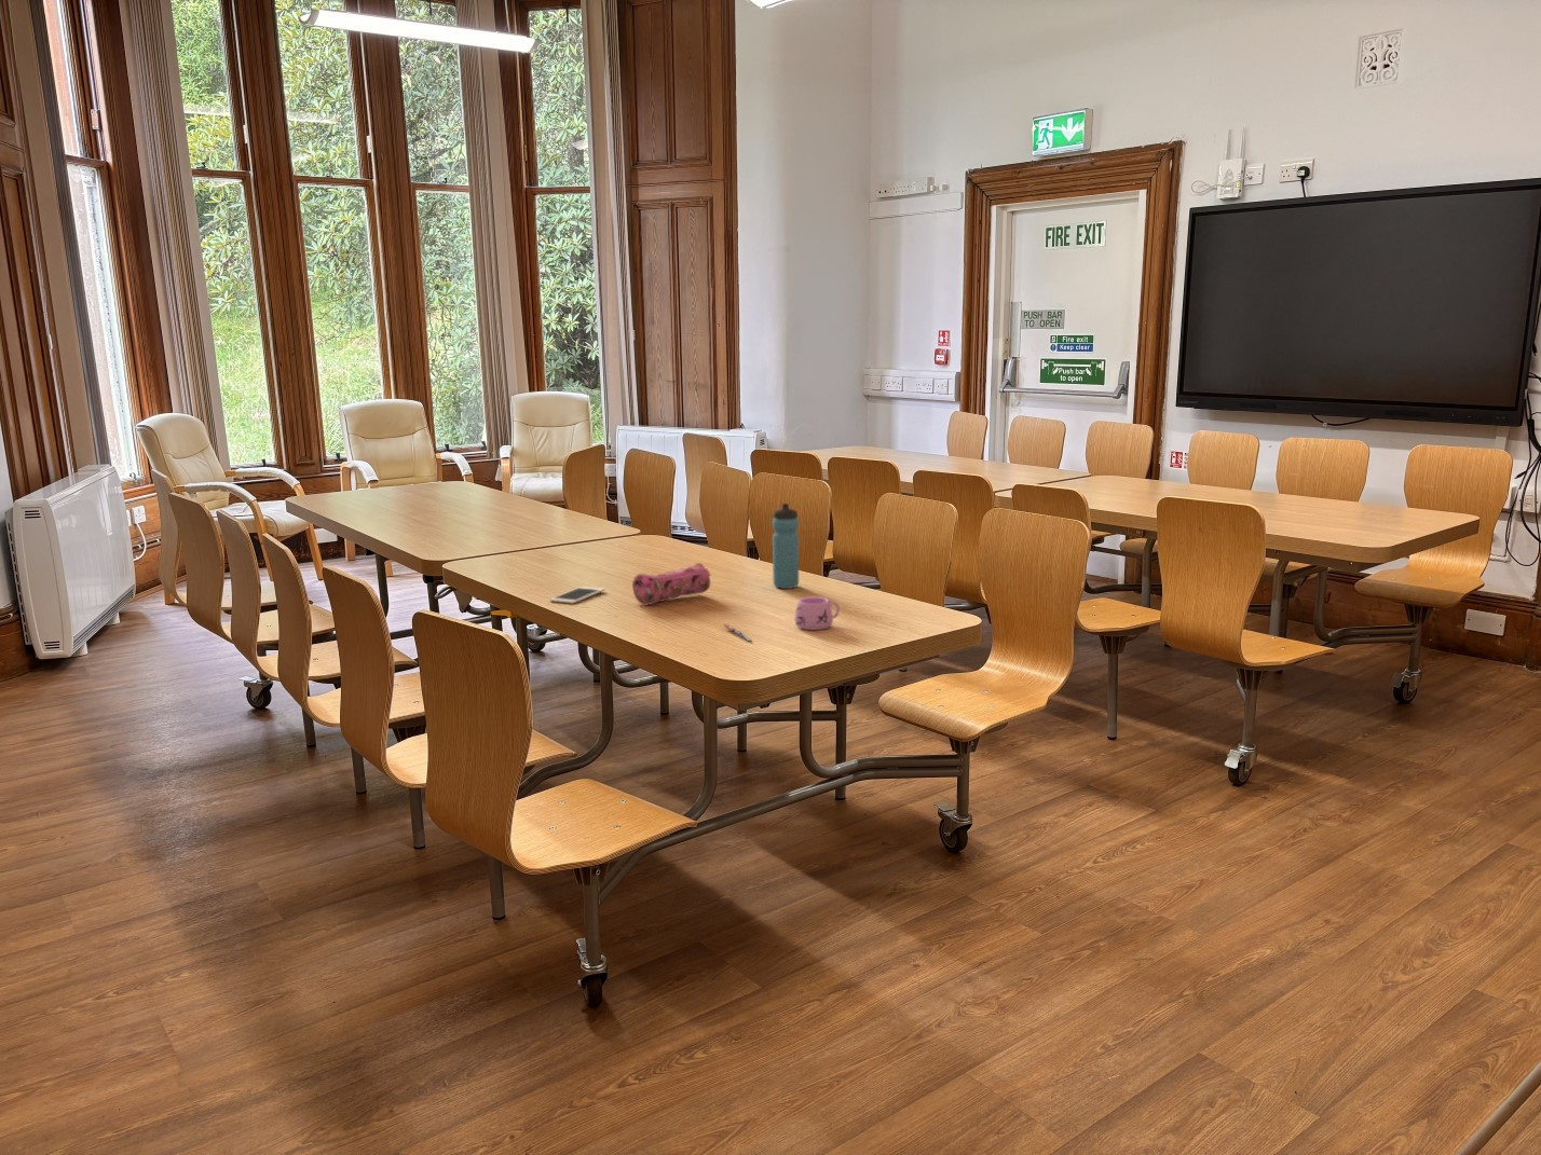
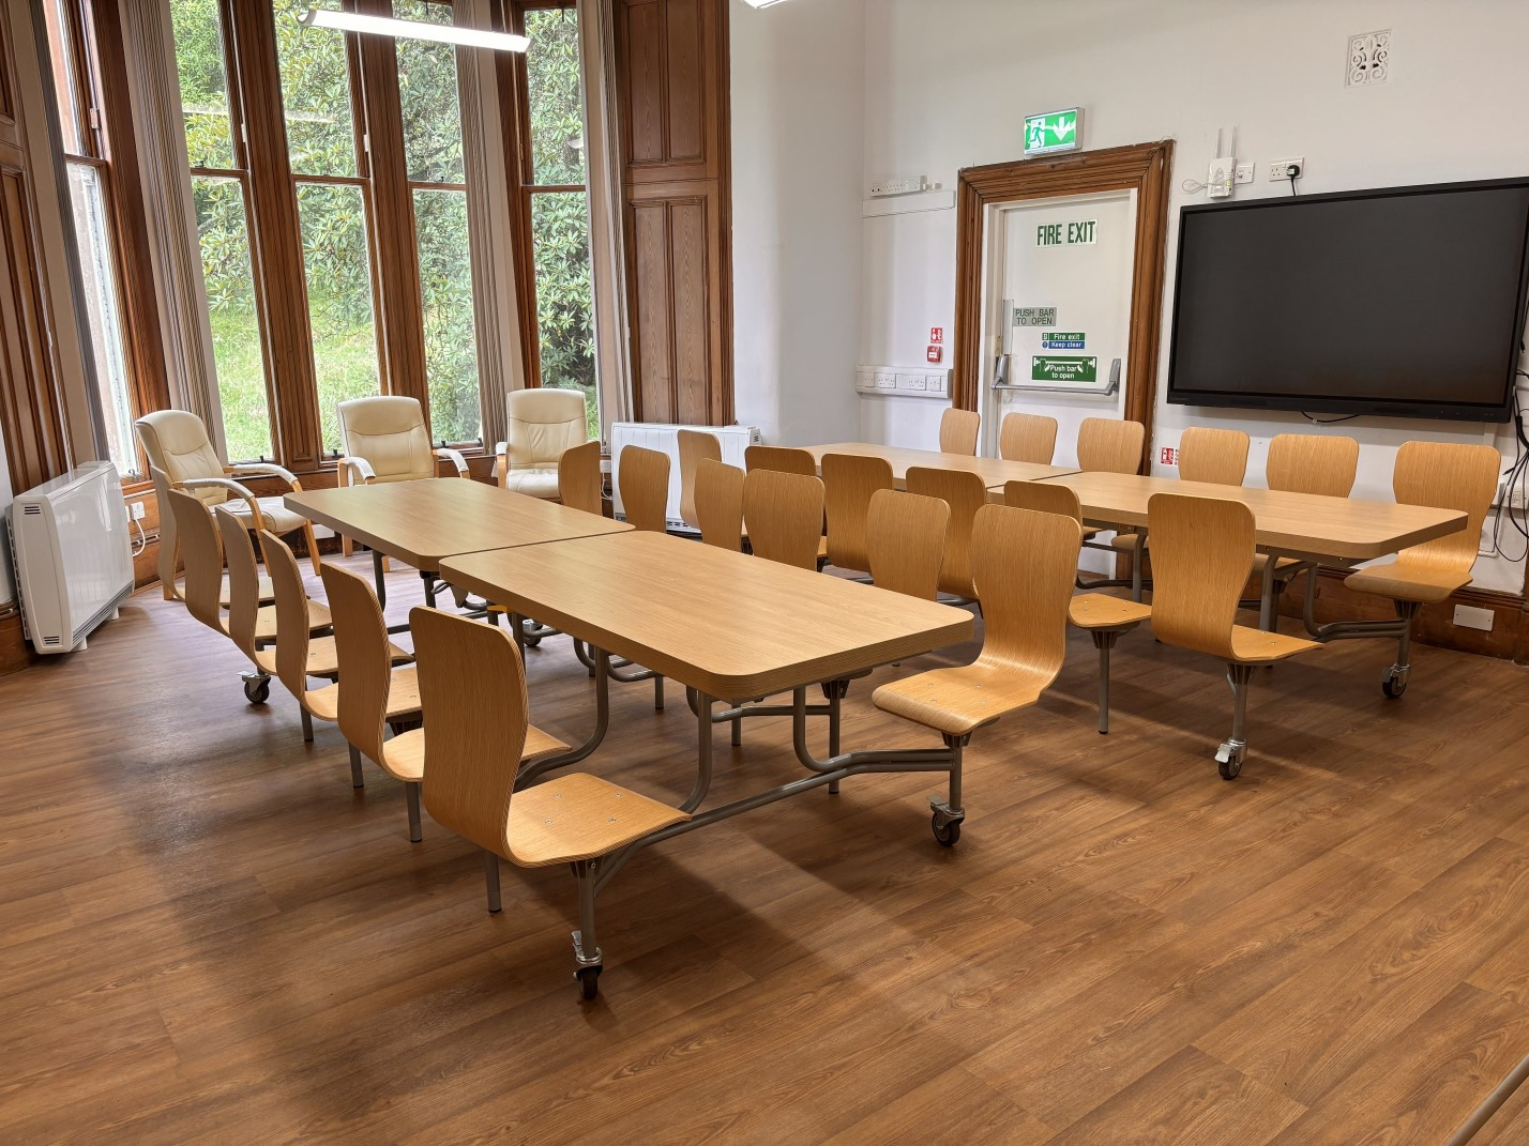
- pen [723,622,752,643]
- water bottle [772,502,800,590]
- mug [795,596,841,631]
- pencil case [631,562,712,607]
- cell phone [550,586,605,605]
